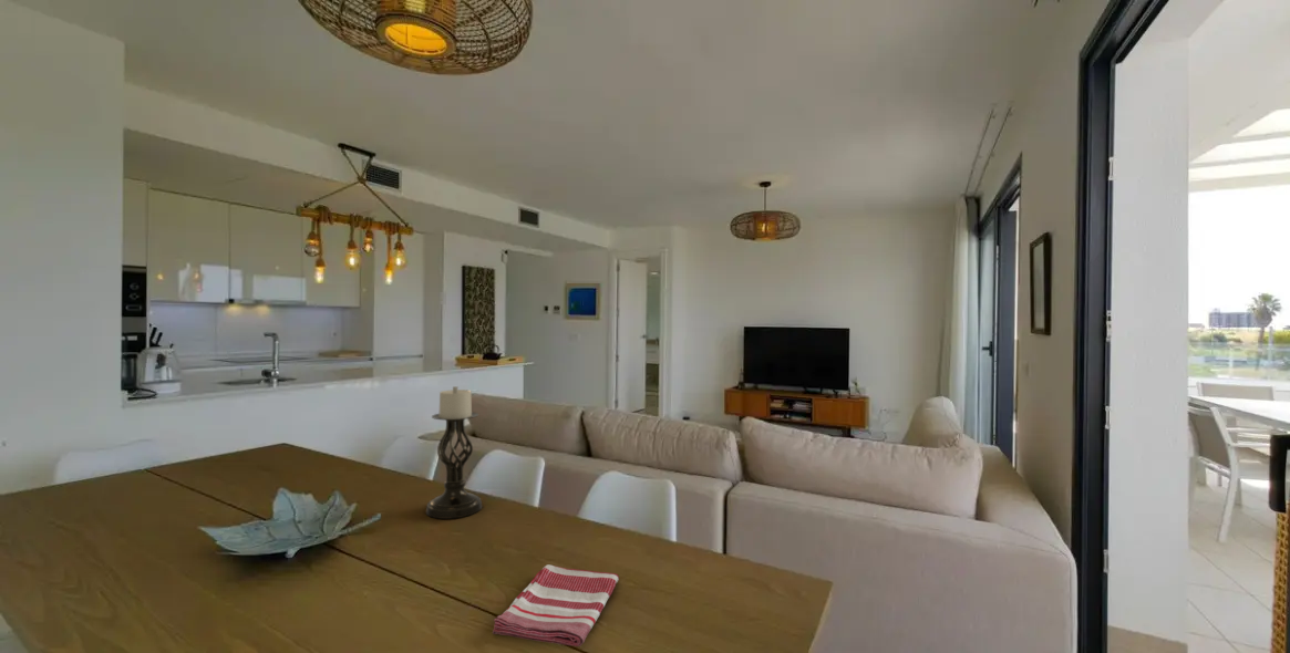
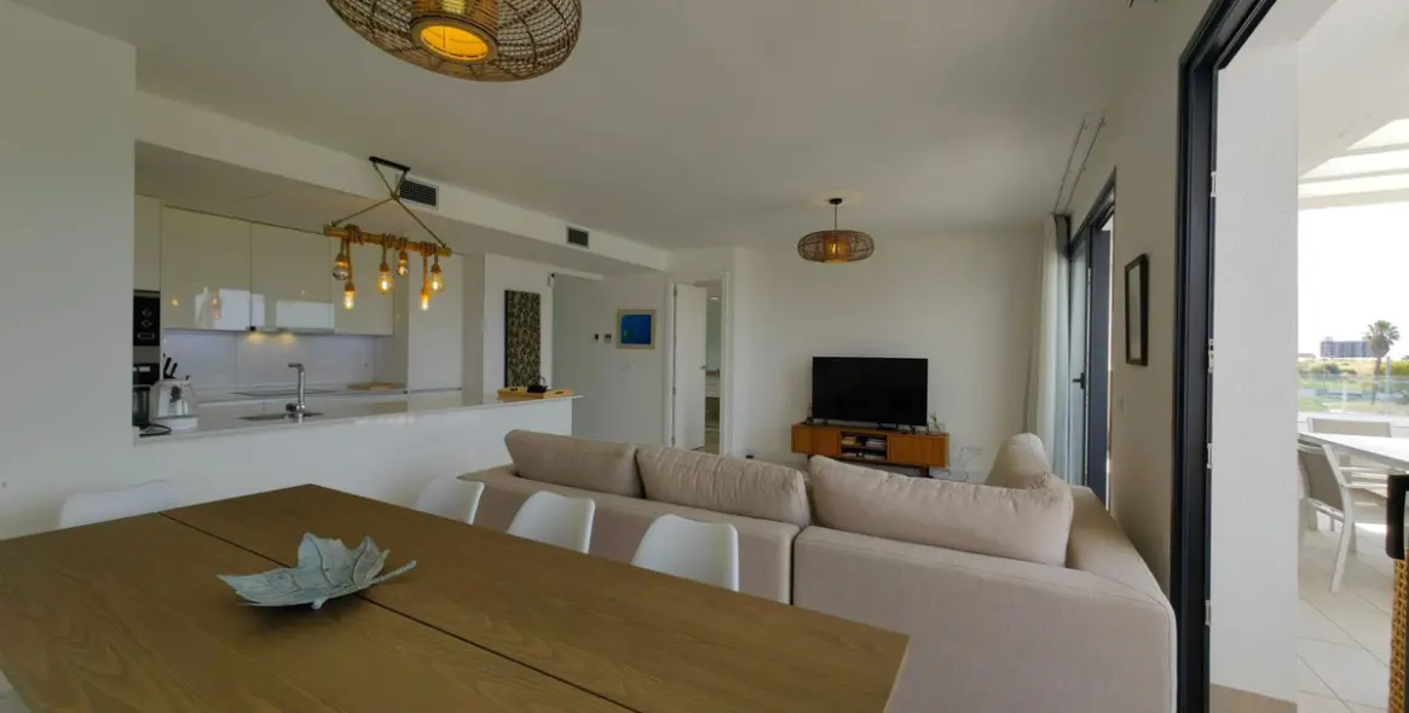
- dish towel [492,563,620,647]
- candle holder [425,385,483,520]
